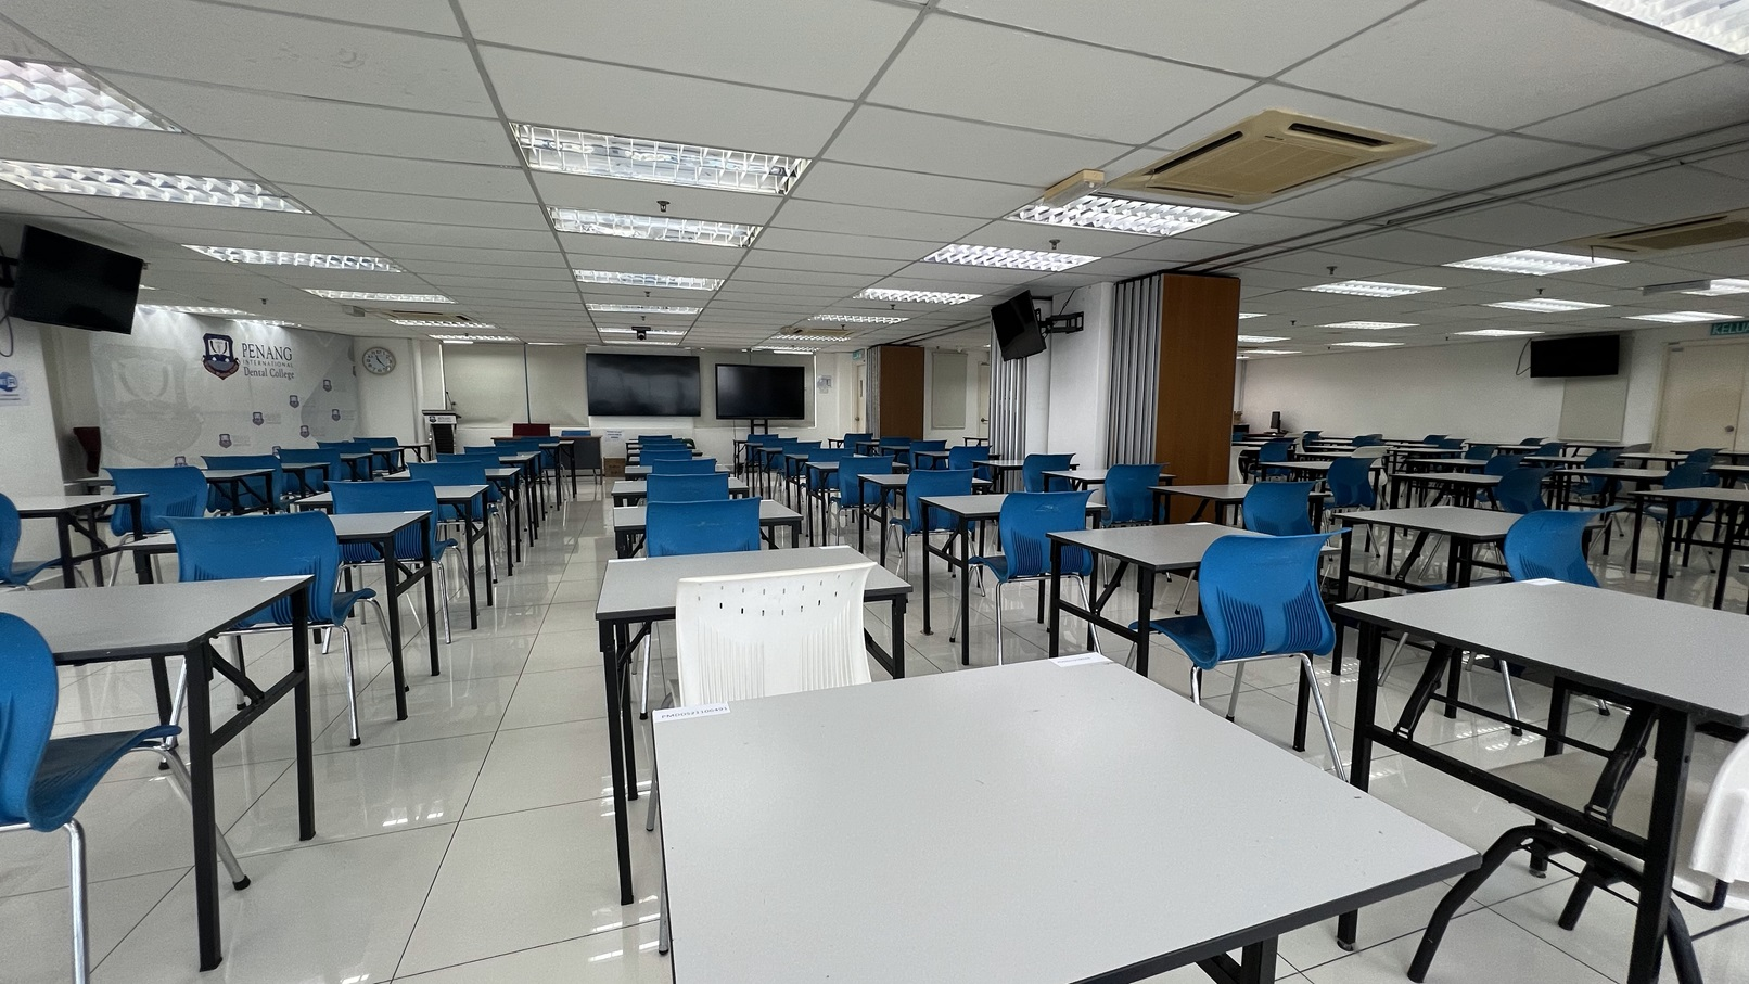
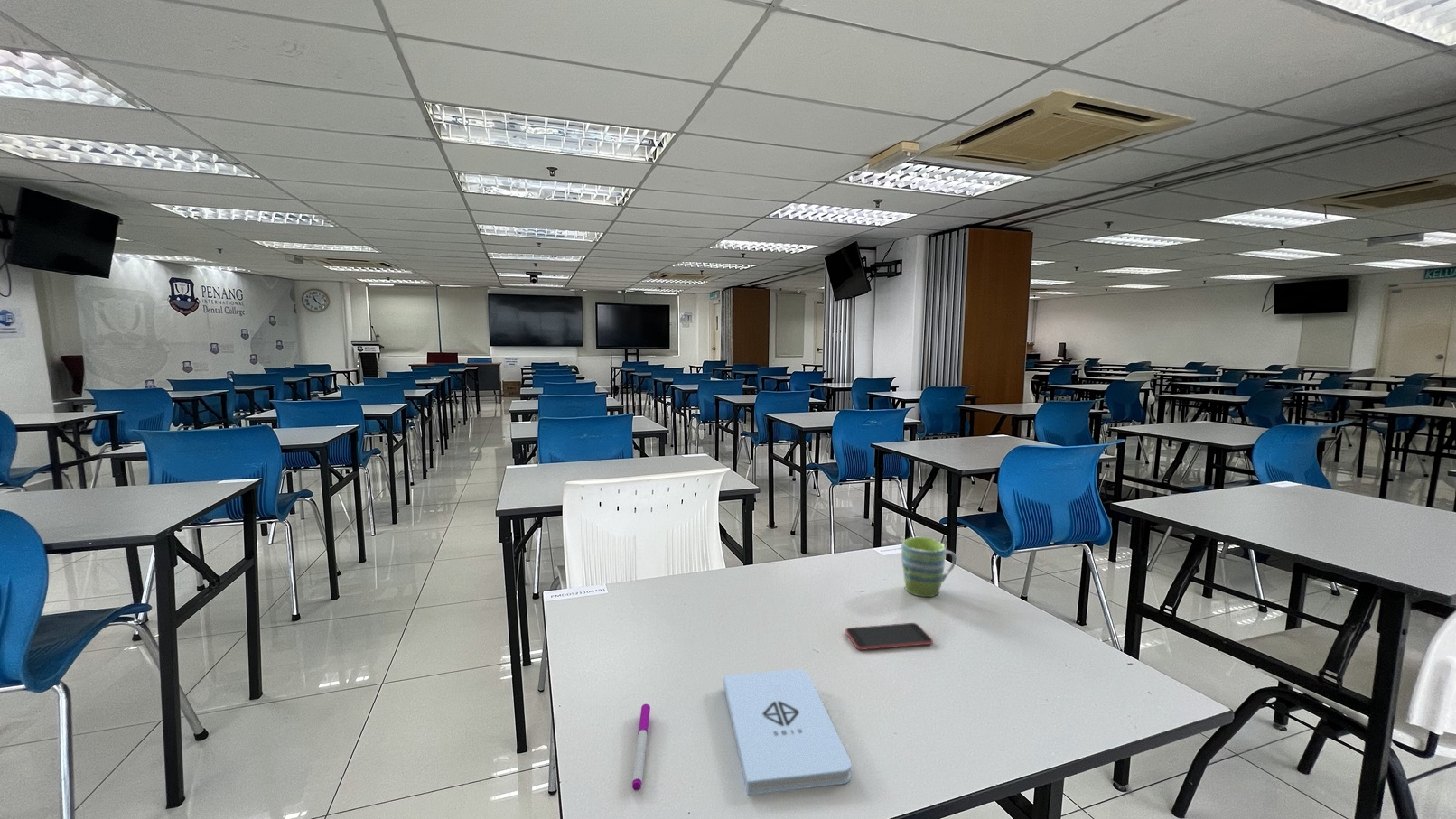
+ pen [631,703,651,791]
+ mug [901,536,957,598]
+ smartphone [845,622,934,651]
+ notepad [723,668,852,796]
